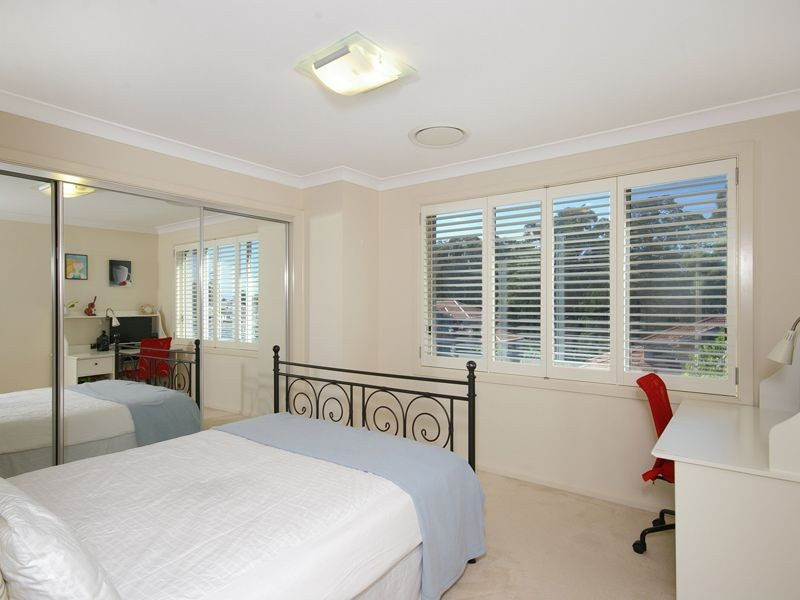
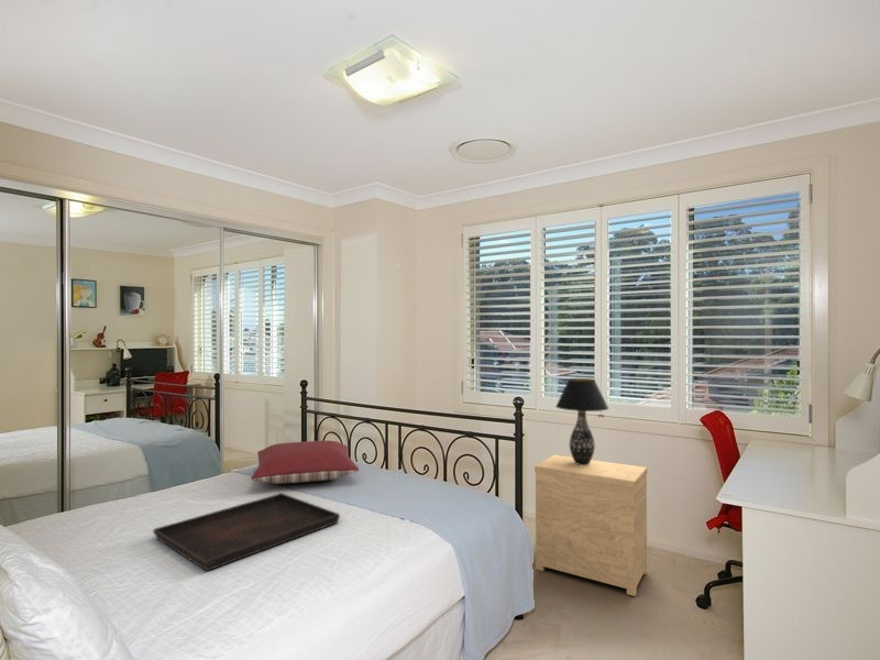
+ side table [534,454,648,597]
+ serving tray [152,492,341,572]
+ table lamp [554,377,609,465]
+ pillow [250,440,360,485]
